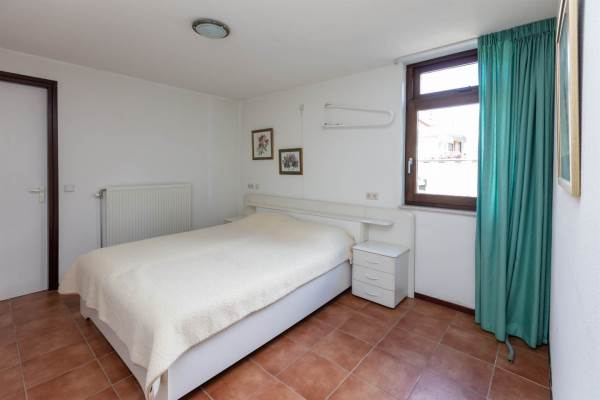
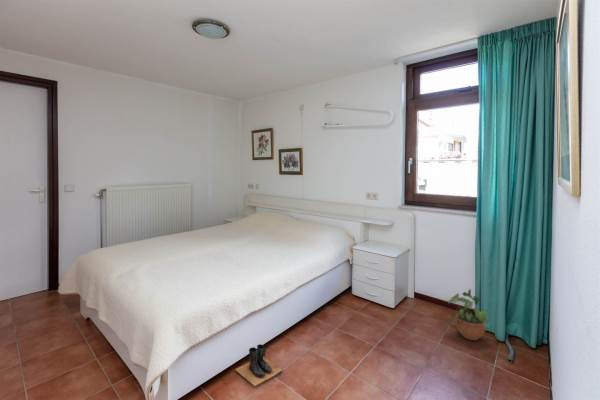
+ boots [234,343,284,387]
+ potted plant [447,288,489,341]
